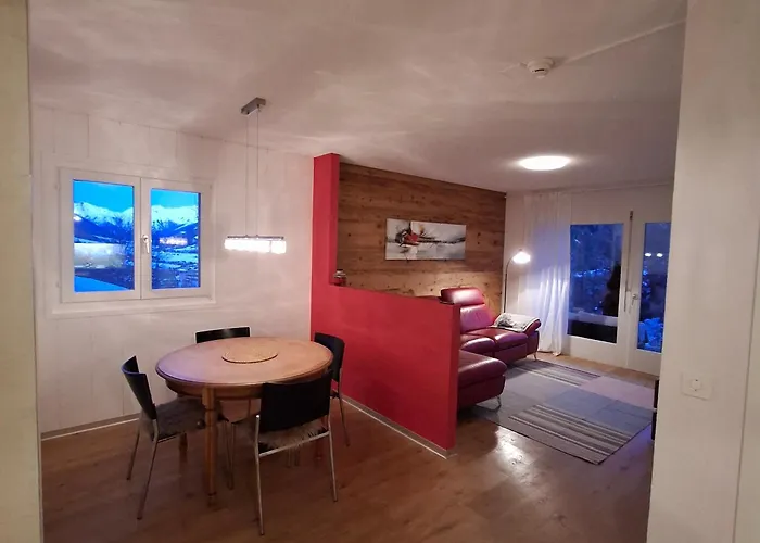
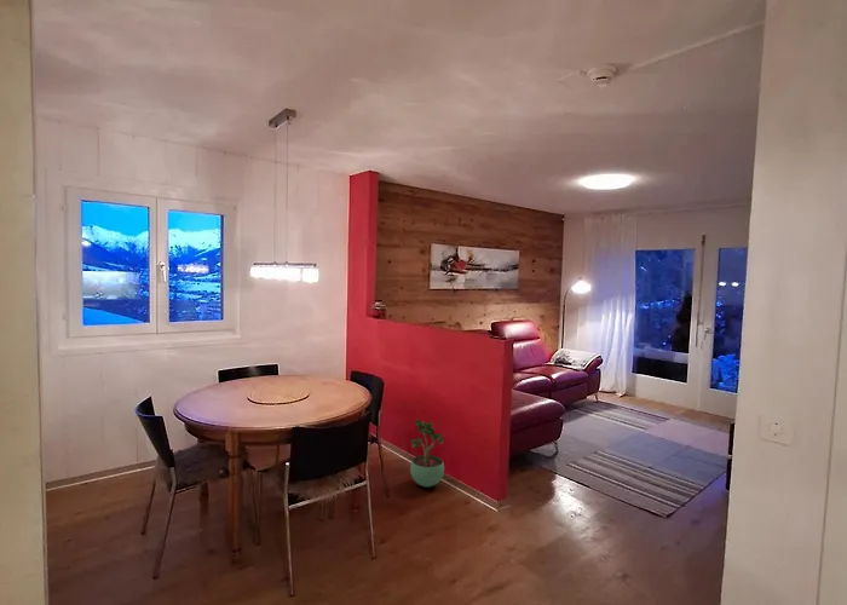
+ potted plant [409,417,445,488]
